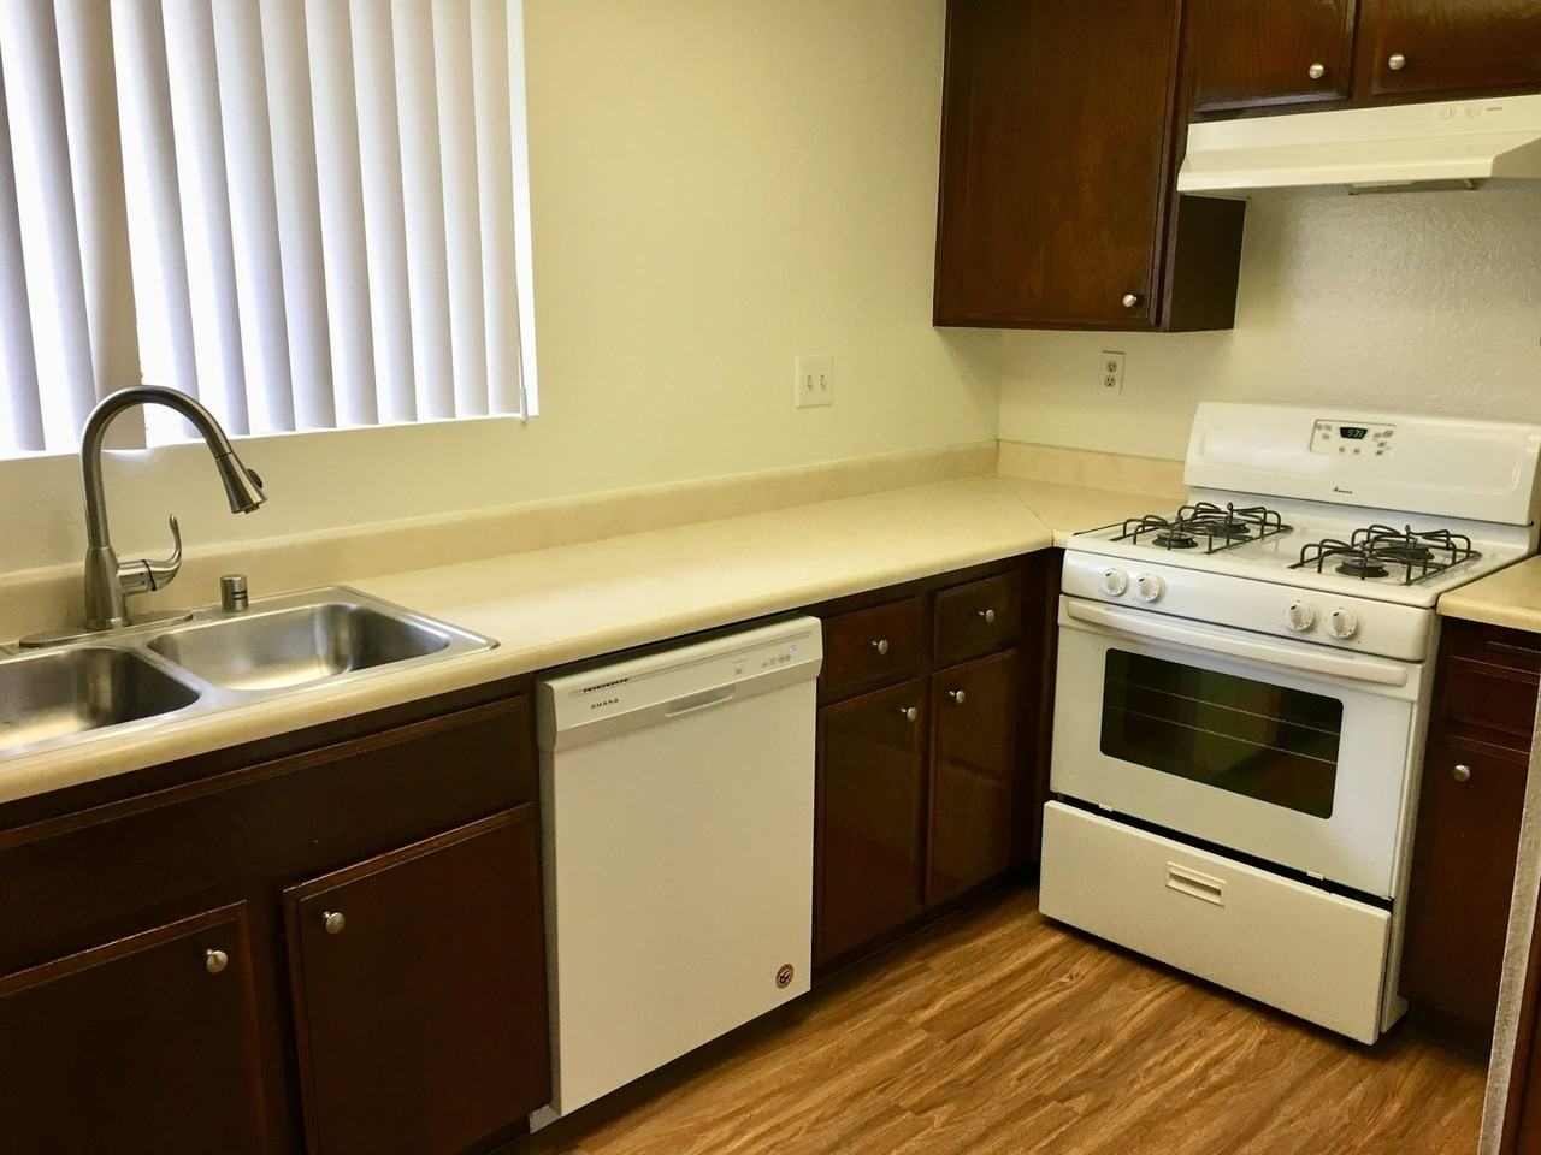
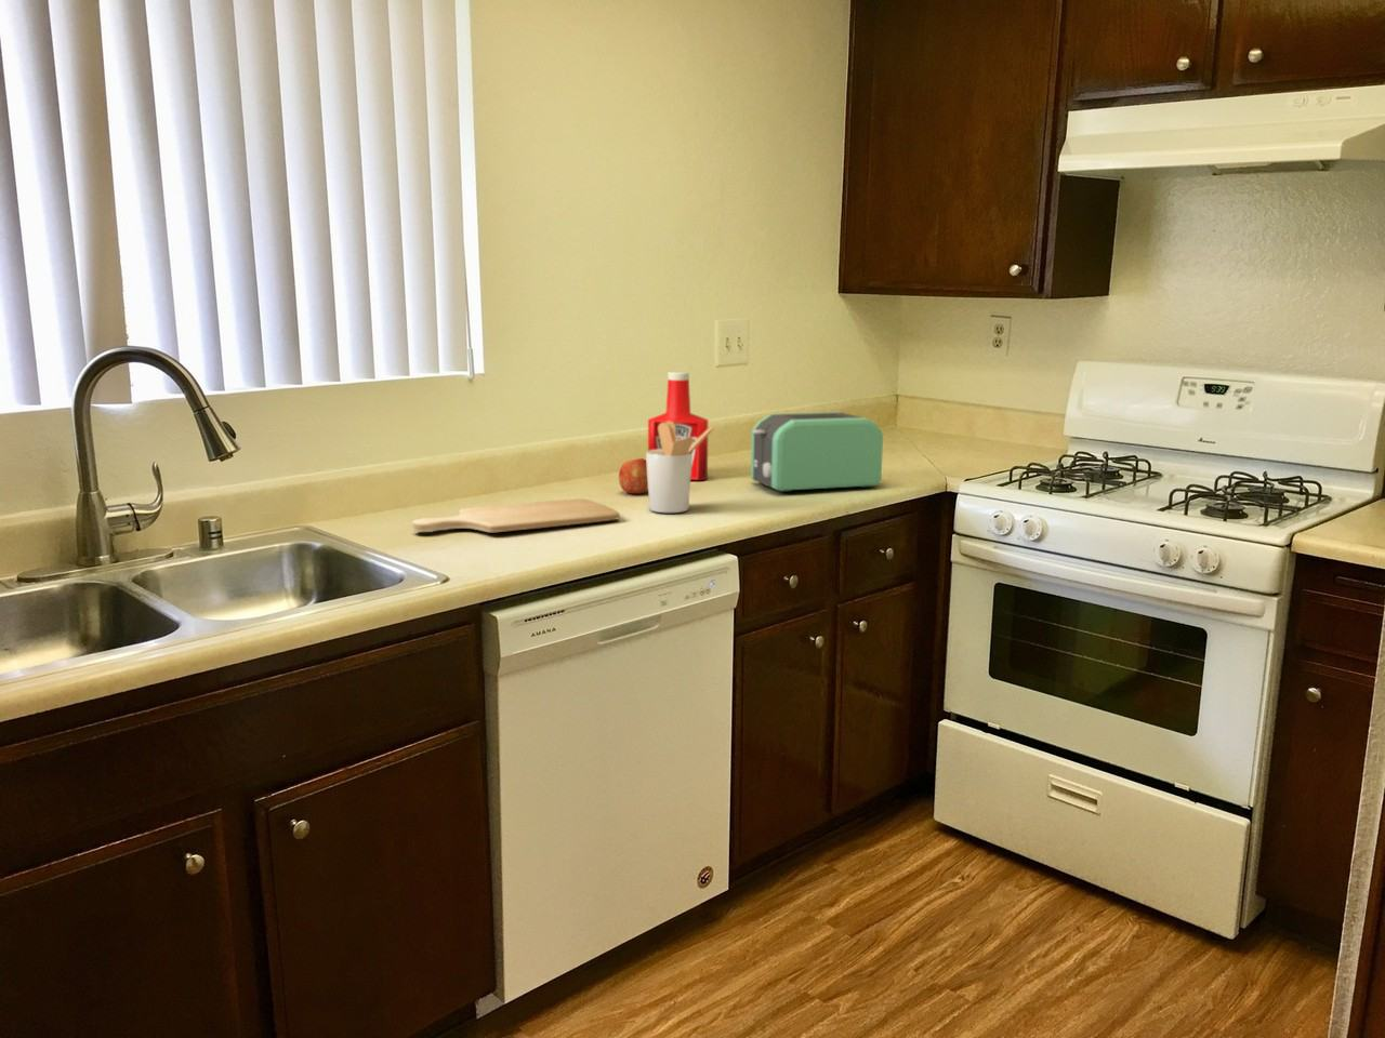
+ toaster [750,411,884,493]
+ soap bottle [647,371,710,481]
+ fruit [618,457,648,494]
+ chopping board [411,498,622,533]
+ utensil holder [645,421,714,514]
